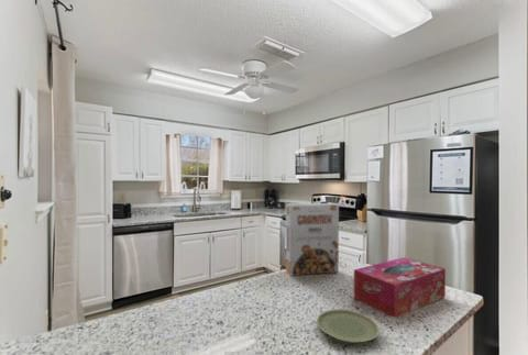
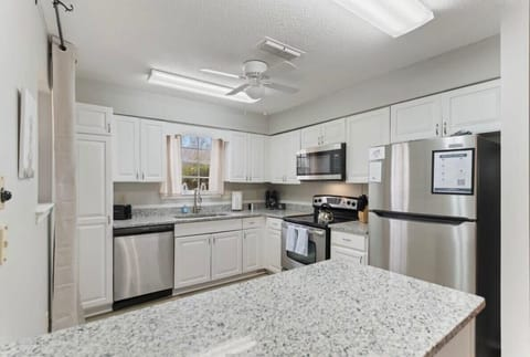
- tissue box [353,256,447,319]
- cereal box [285,202,340,277]
- plate [316,308,381,344]
